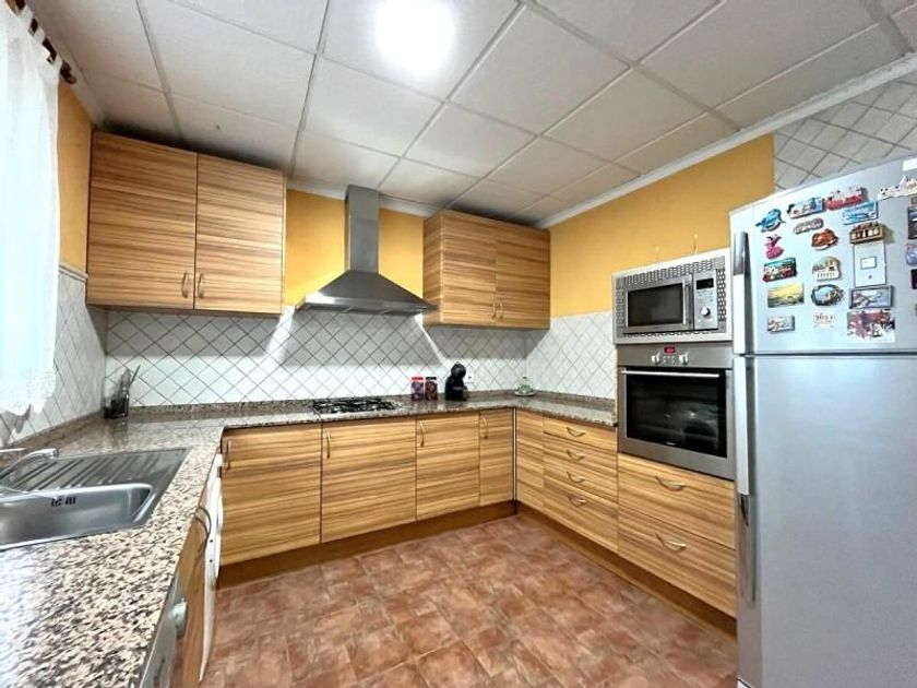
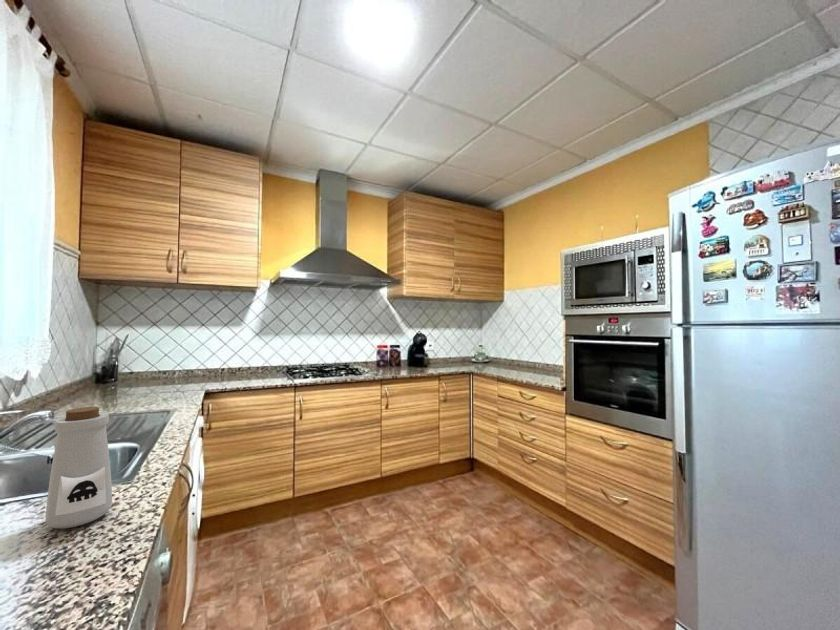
+ bottle [45,406,113,529]
